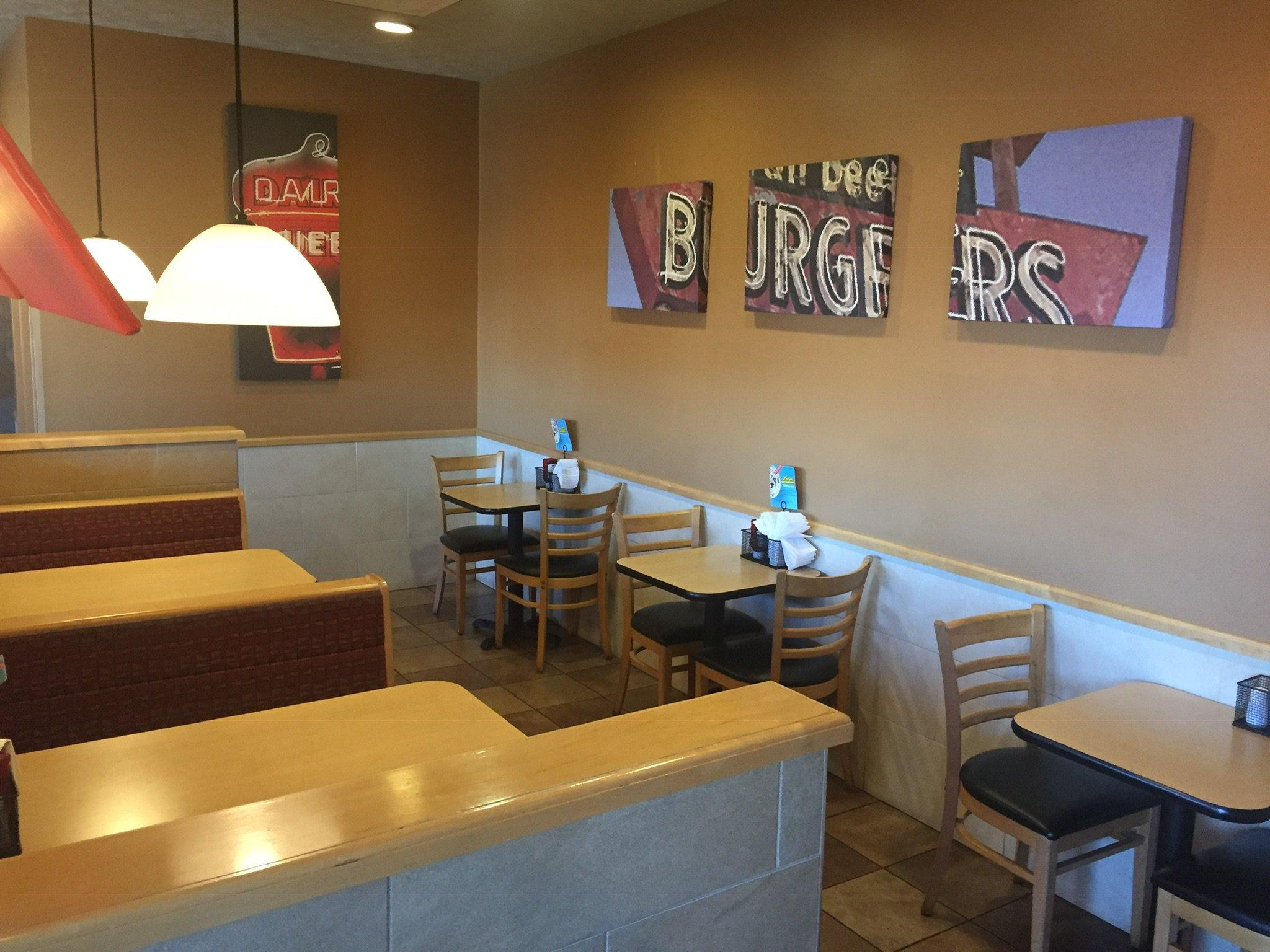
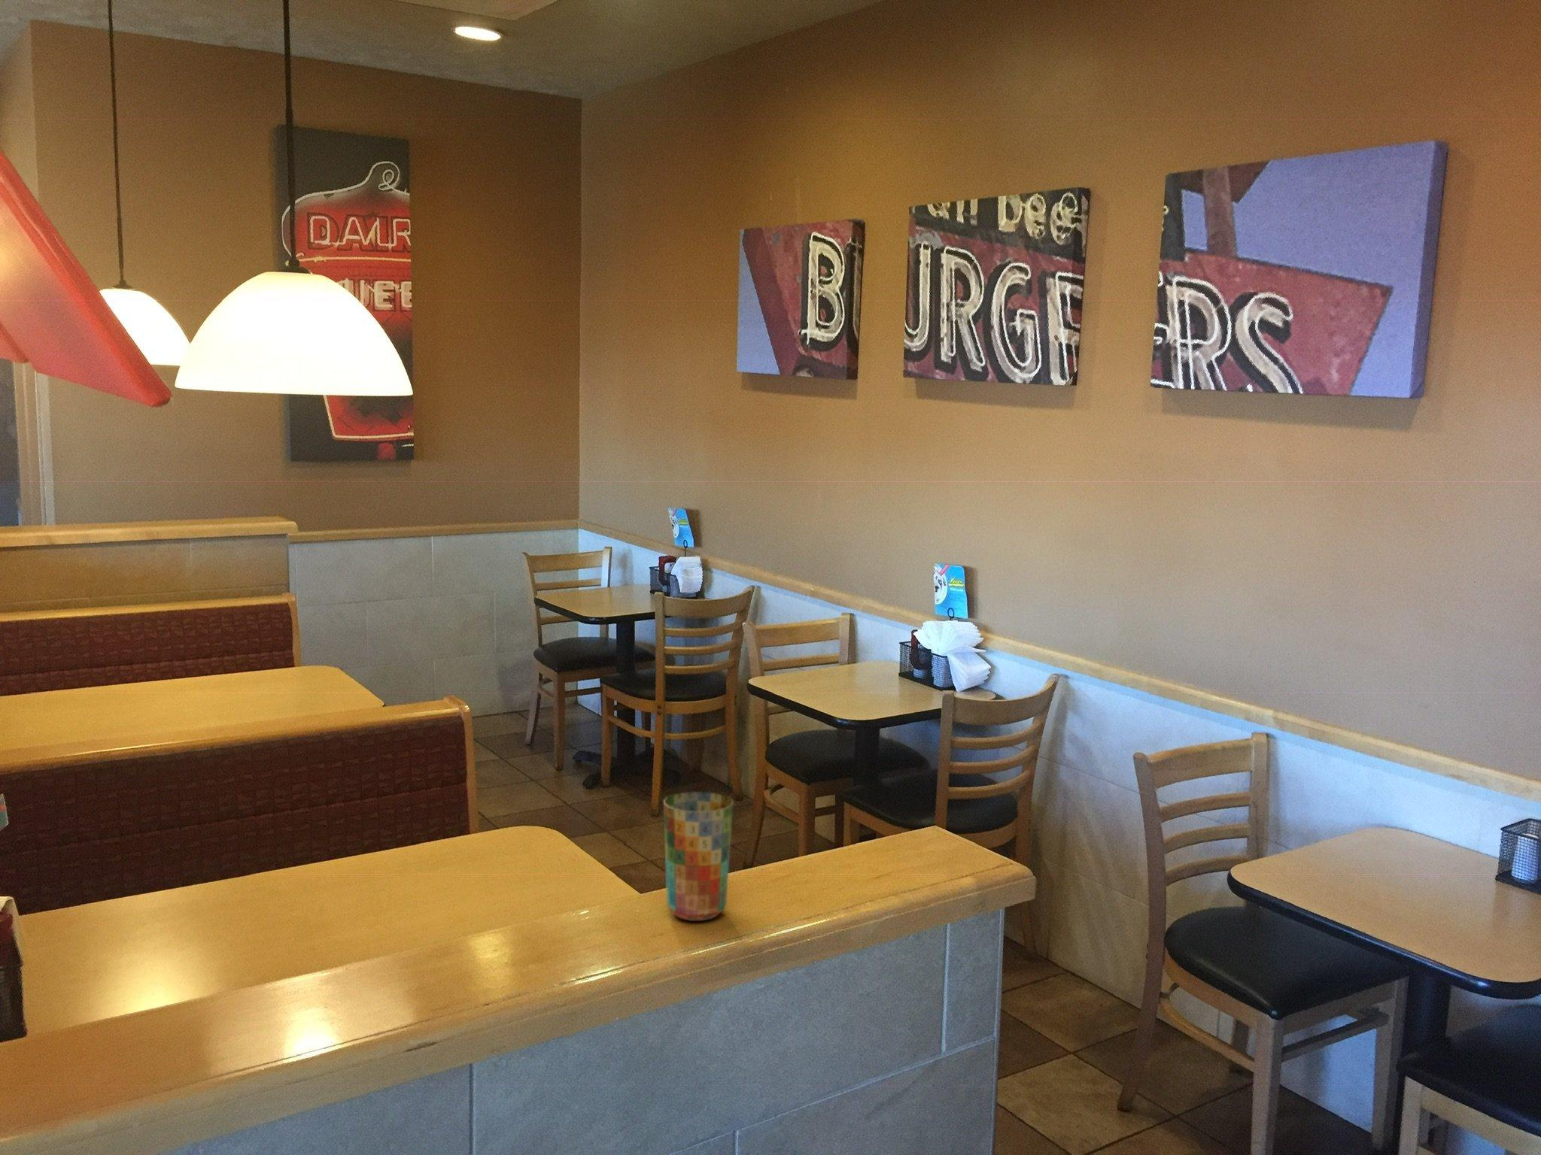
+ cup [663,790,734,922]
